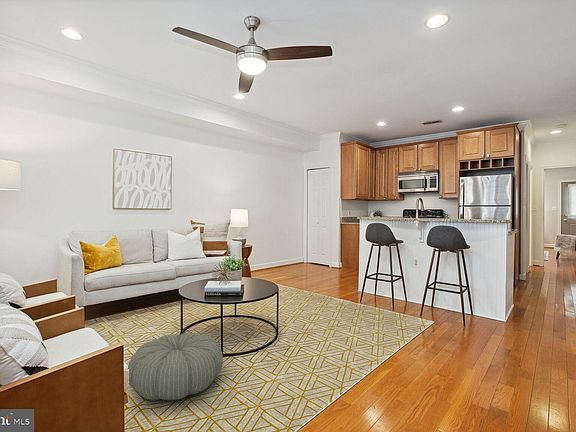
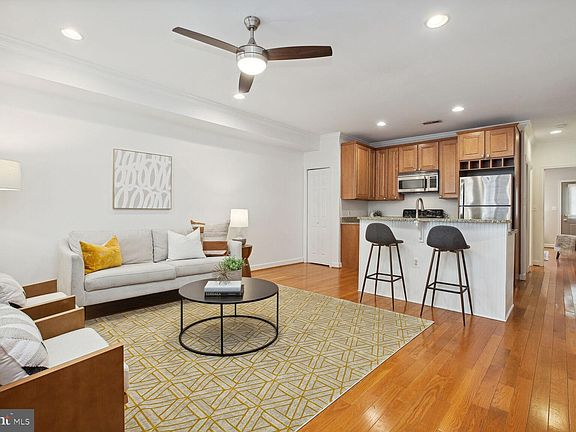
- pouf [127,332,224,401]
